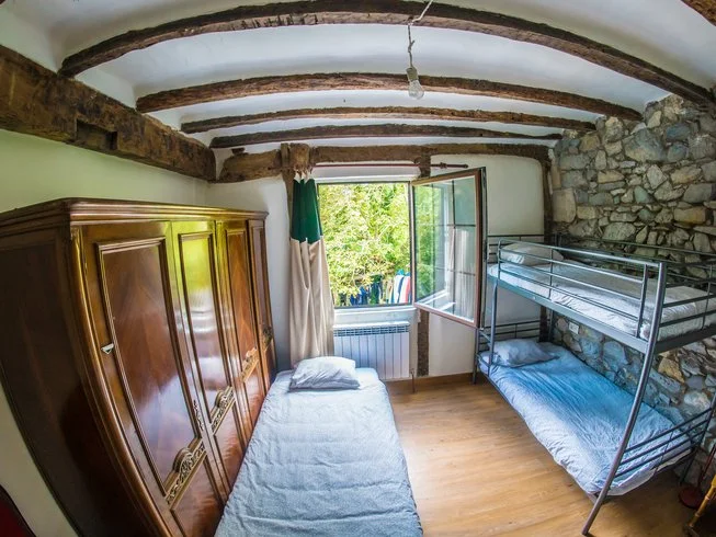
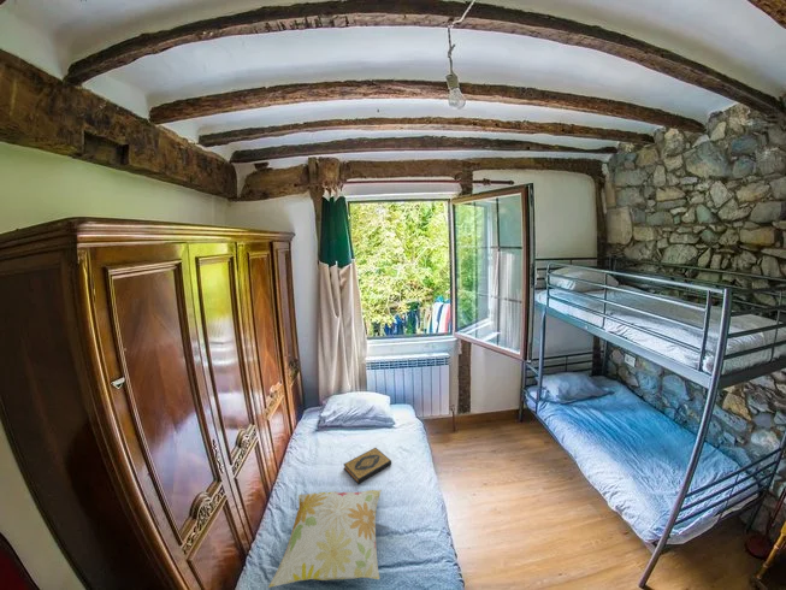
+ decorative pillow [267,489,383,589]
+ hardback book [343,447,392,485]
